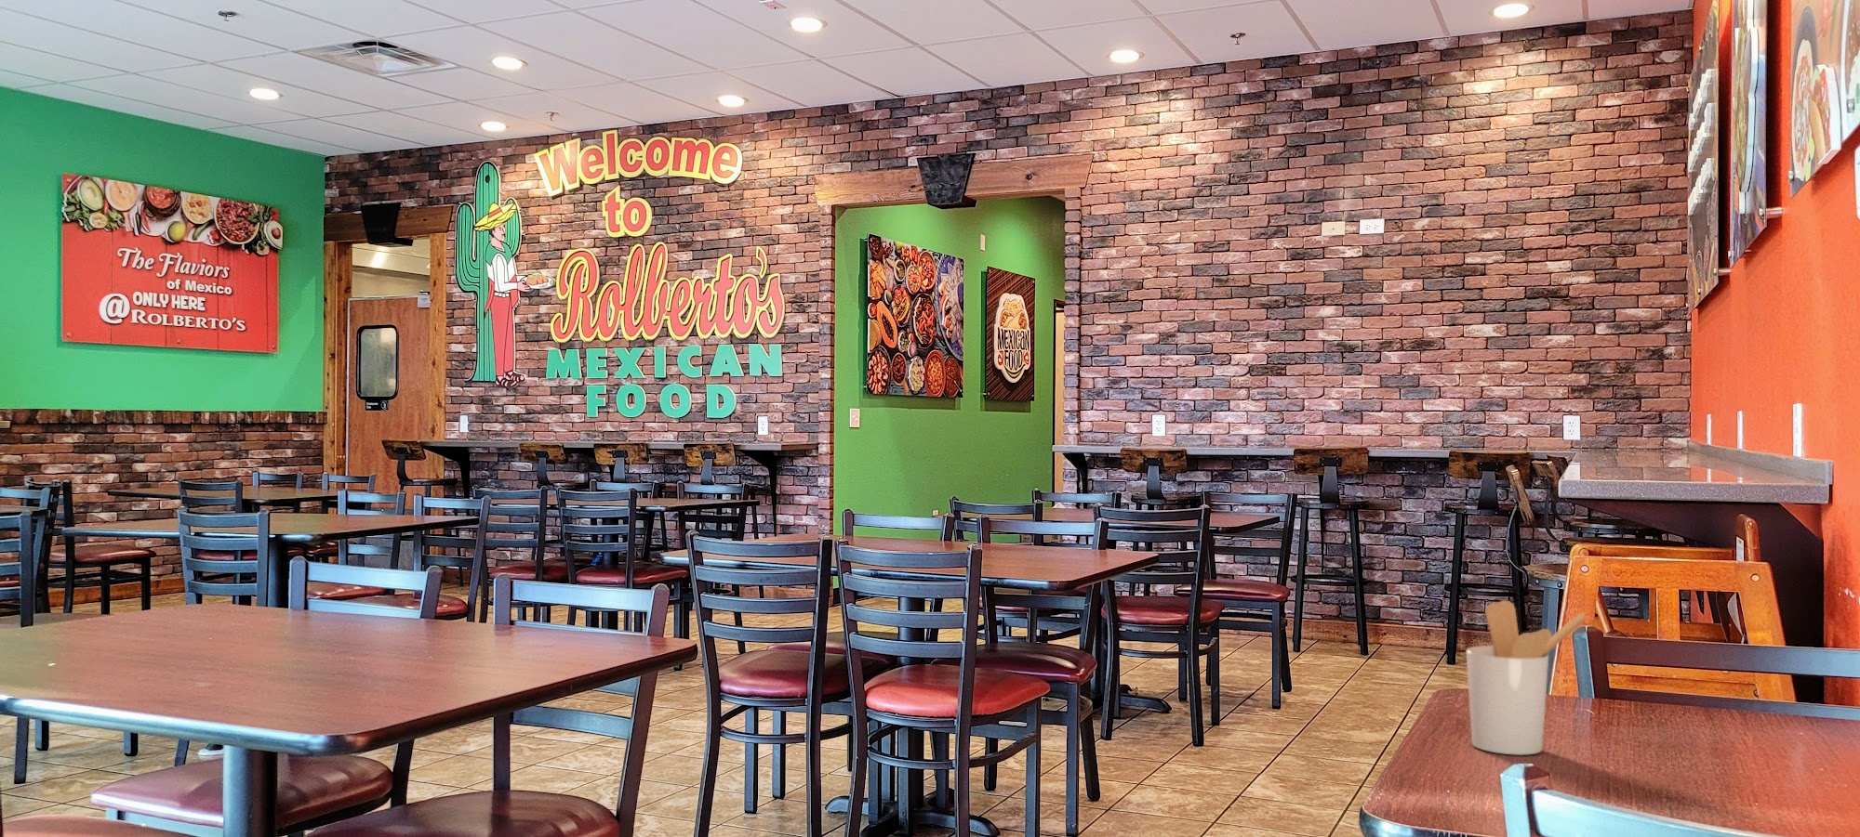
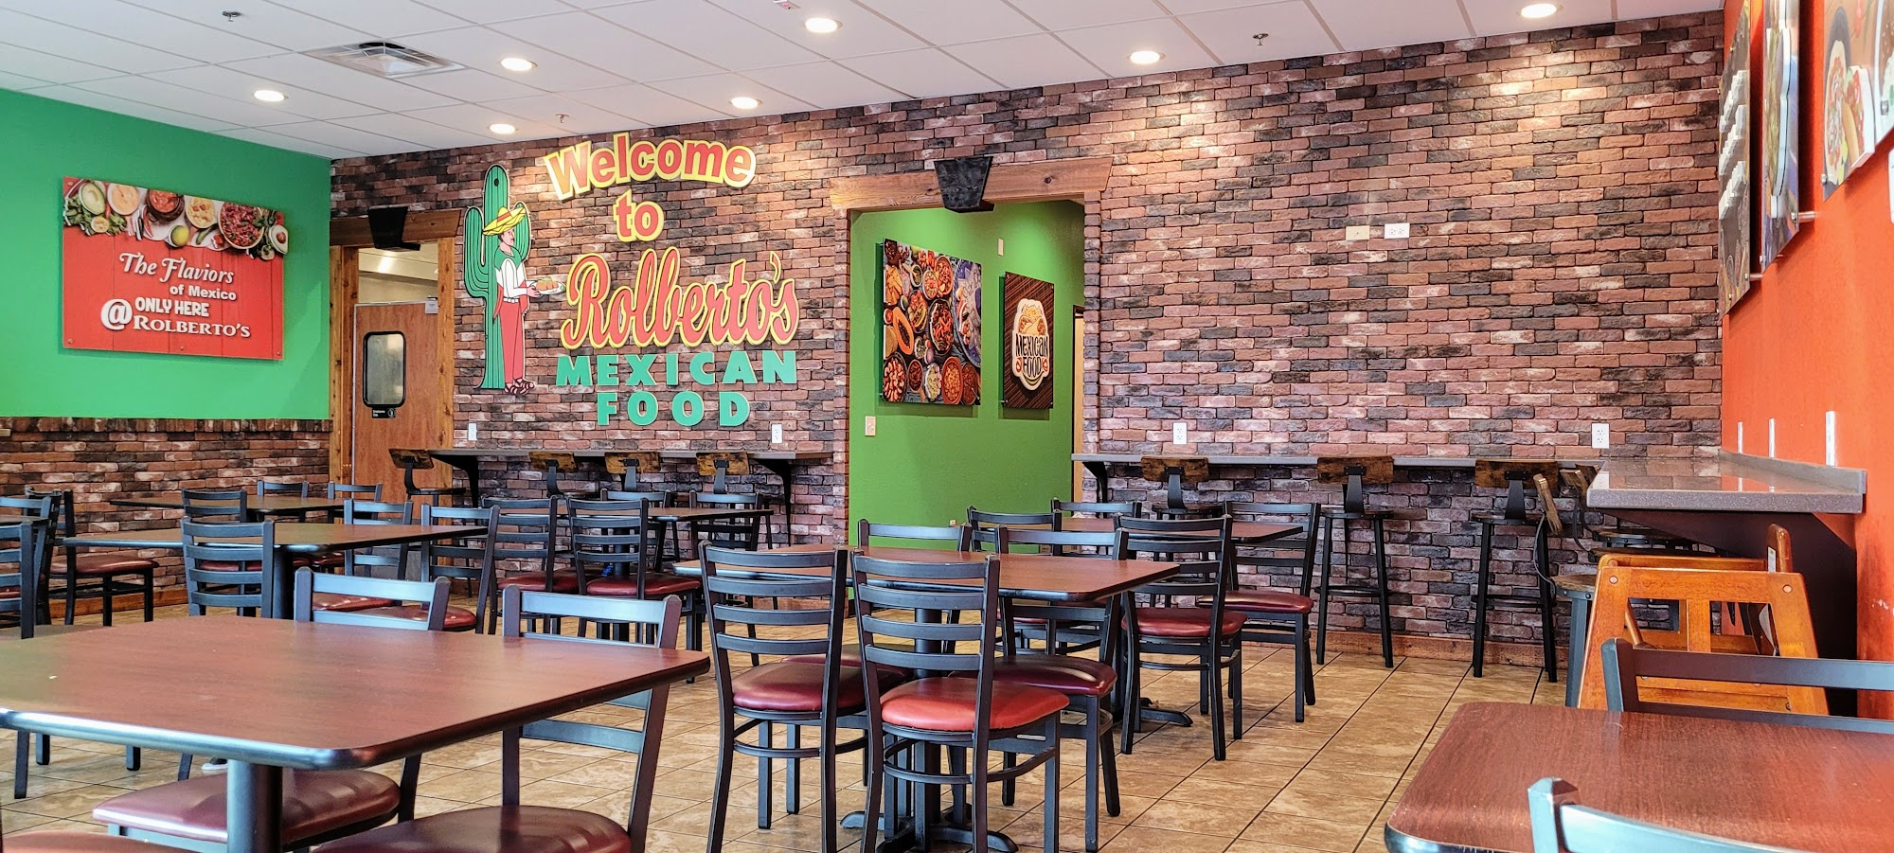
- utensil holder [1465,599,1587,756]
